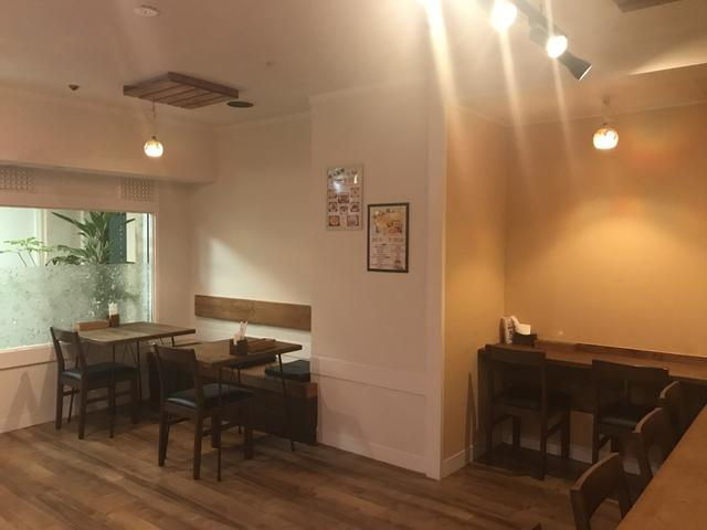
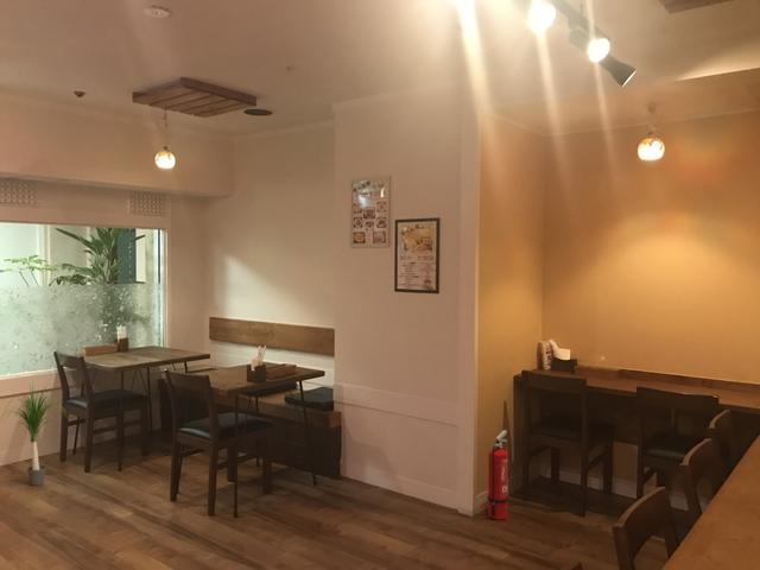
+ fire extinguisher [487,429,509,521]
+ potted plant [0,381,71,487]
